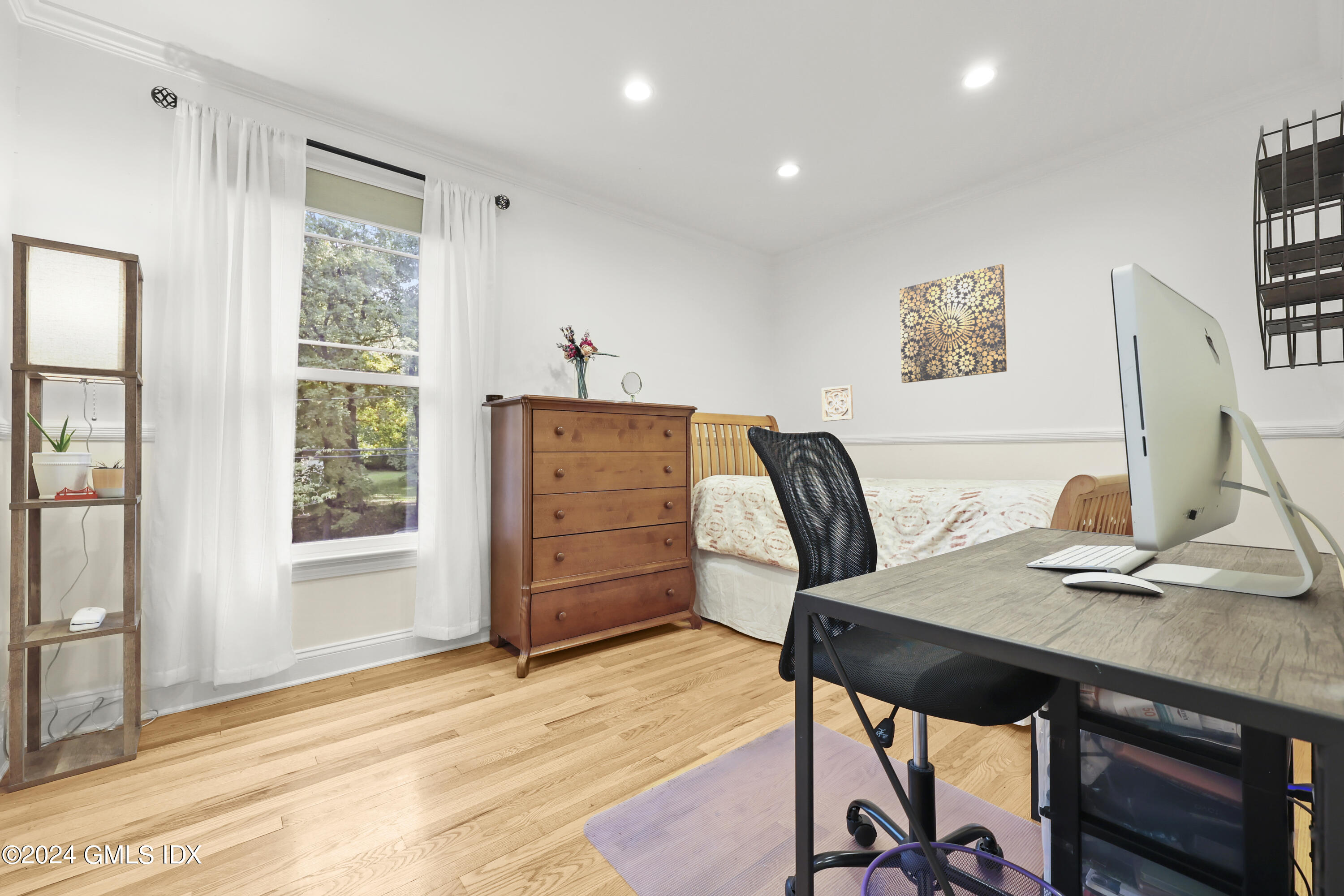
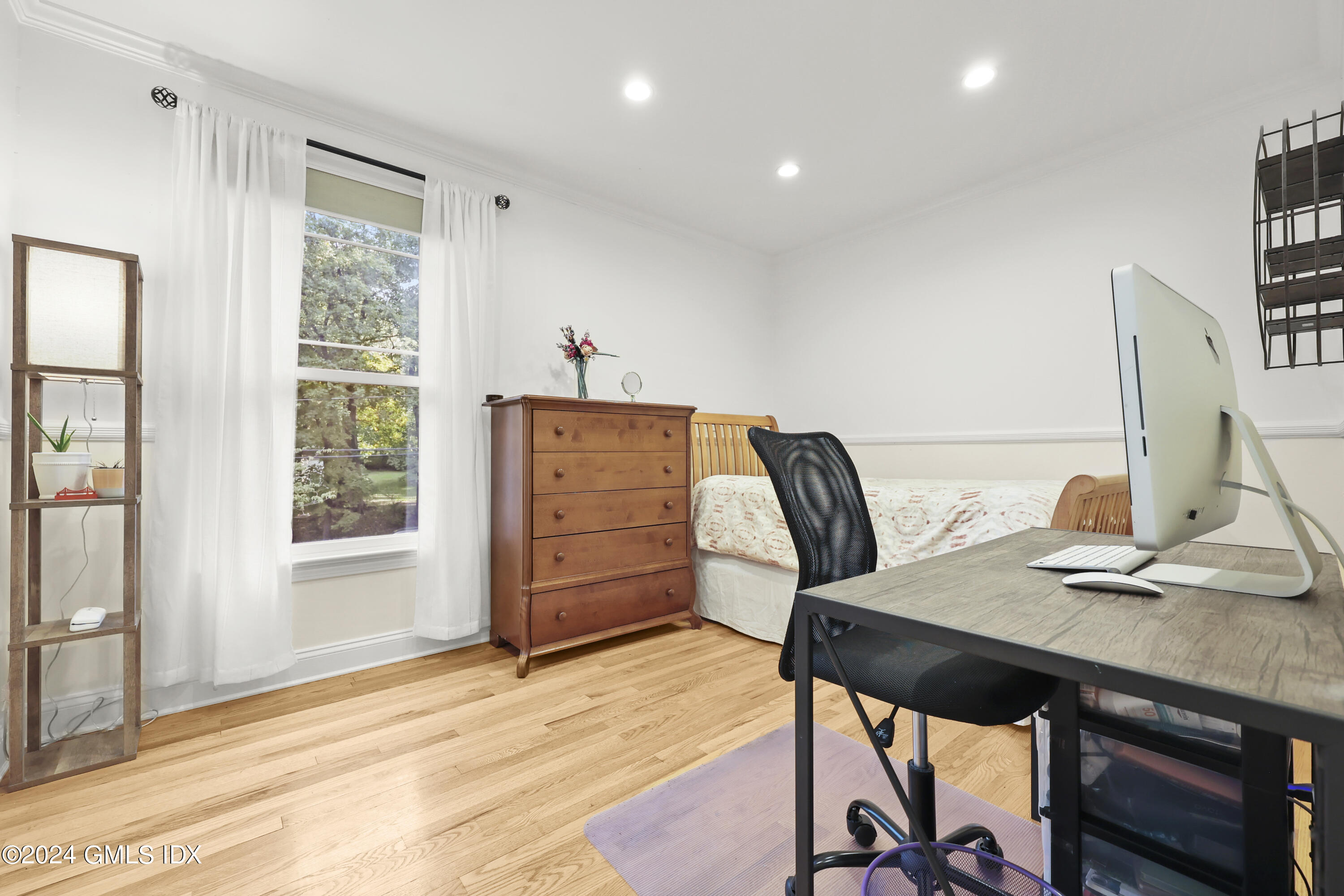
- wall art [899,263,1008,383]
- wall ornament [821,384,854,422]
